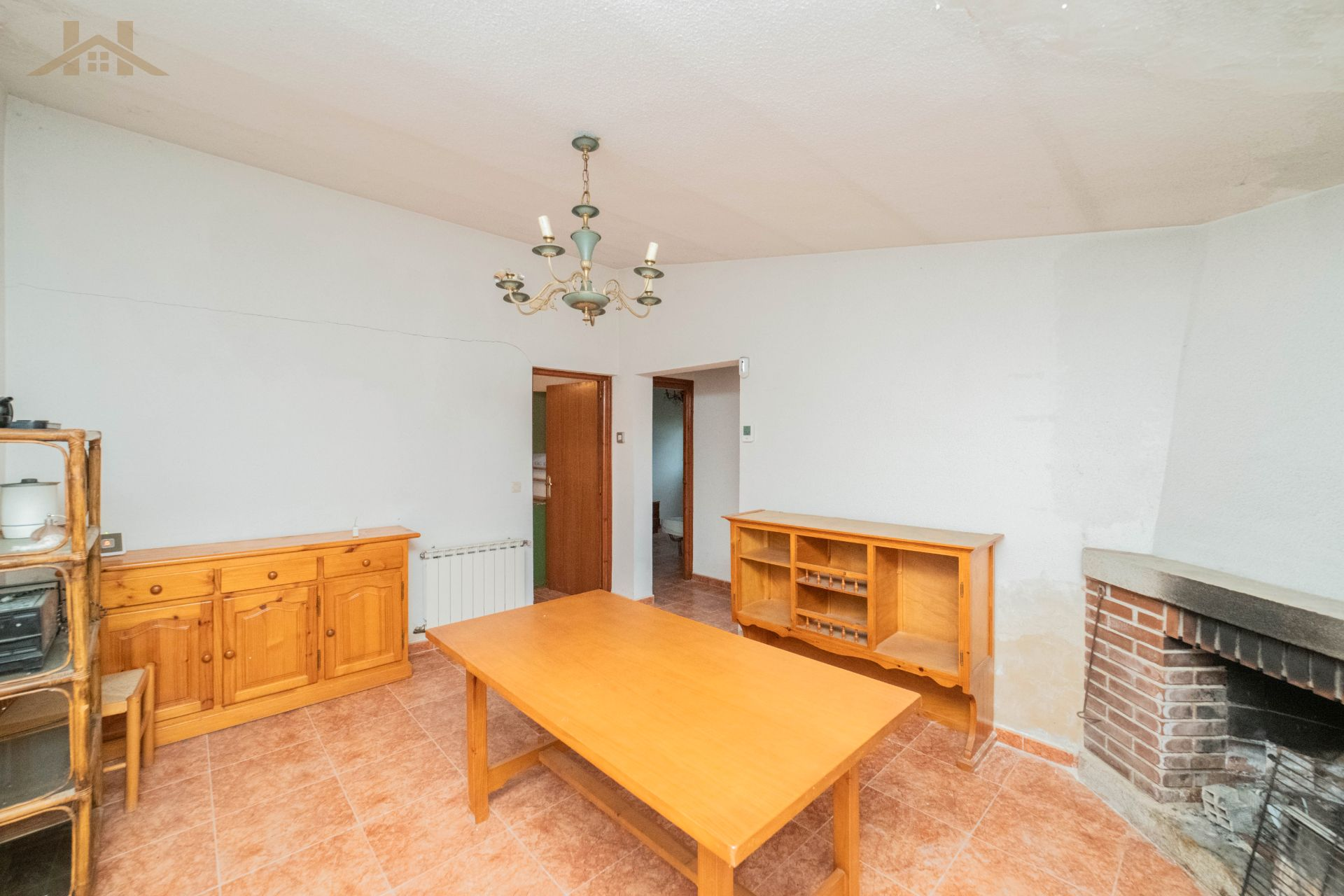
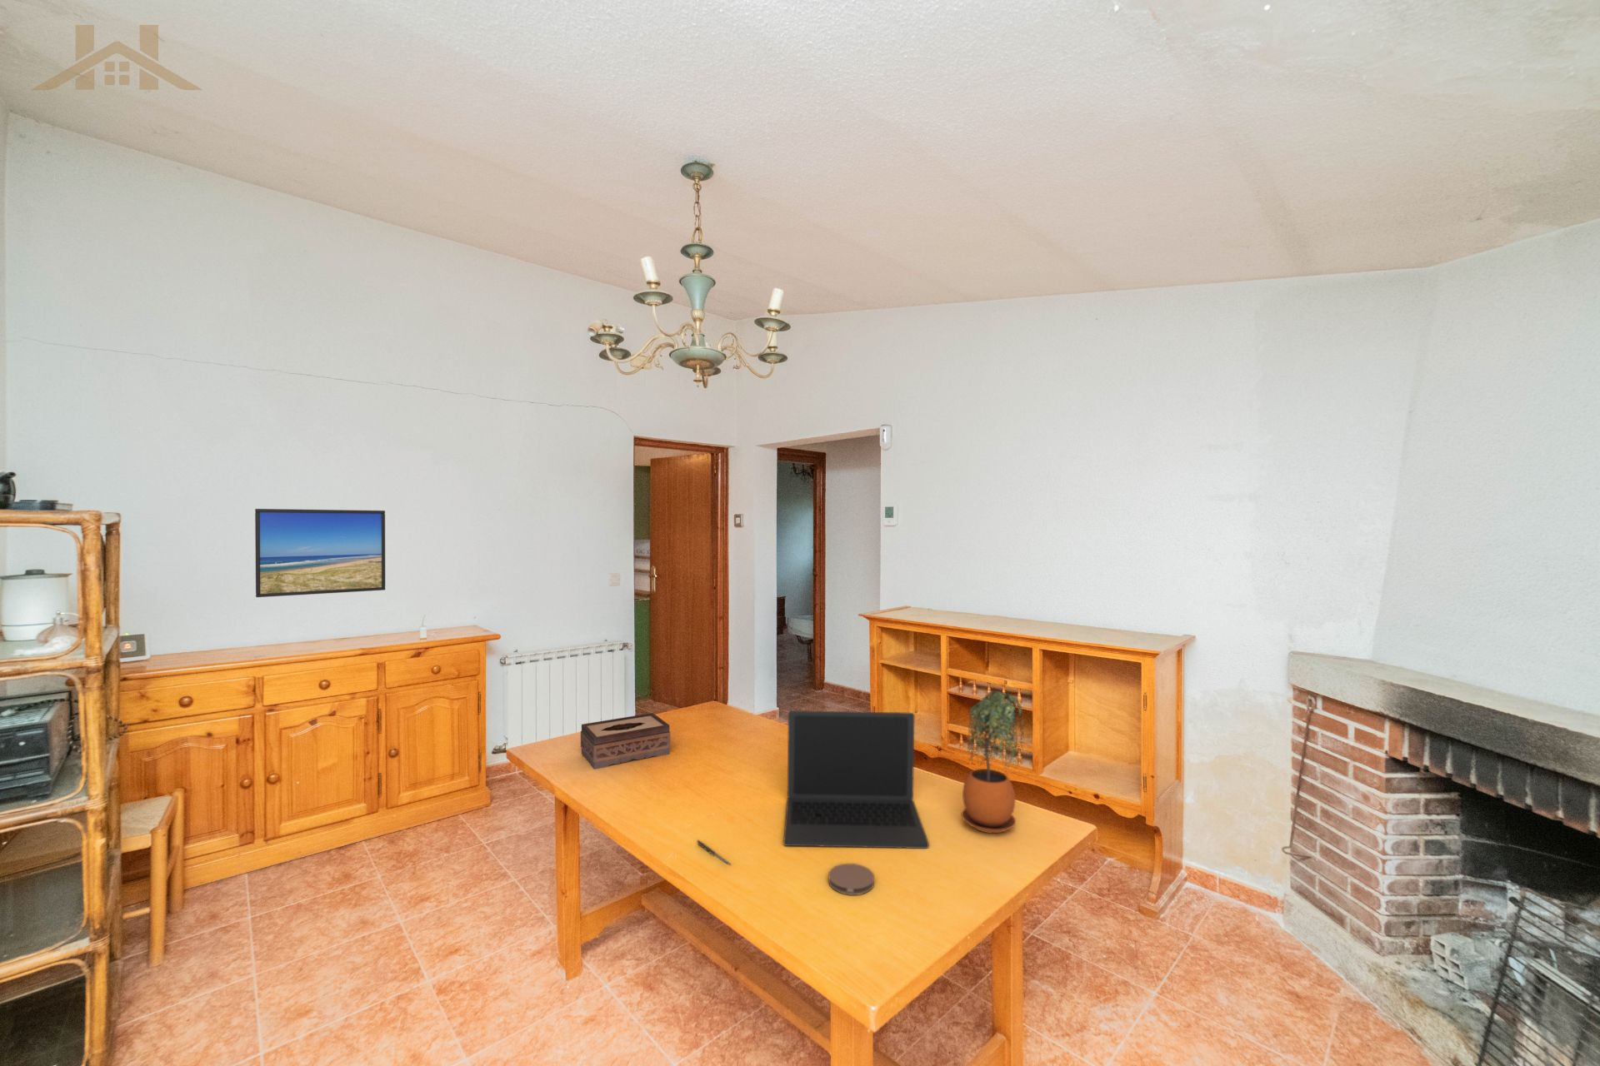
+ laptop [782,709,930,849]
+ tissue box [580,711,671,770]
+ kitchen knife [695,839,732,866]
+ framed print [255,508,386,598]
+ coaster [827,863,875,896]
+ potted plant [961,690,1025,834]
